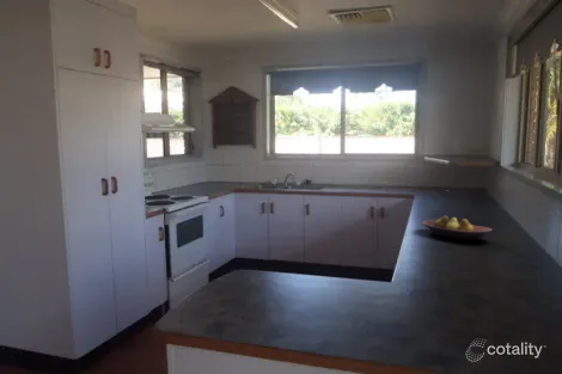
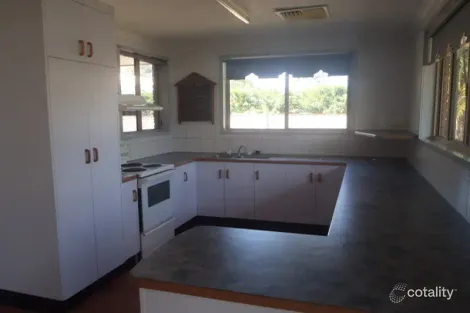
- fruit bowl [421,215,493,241]
